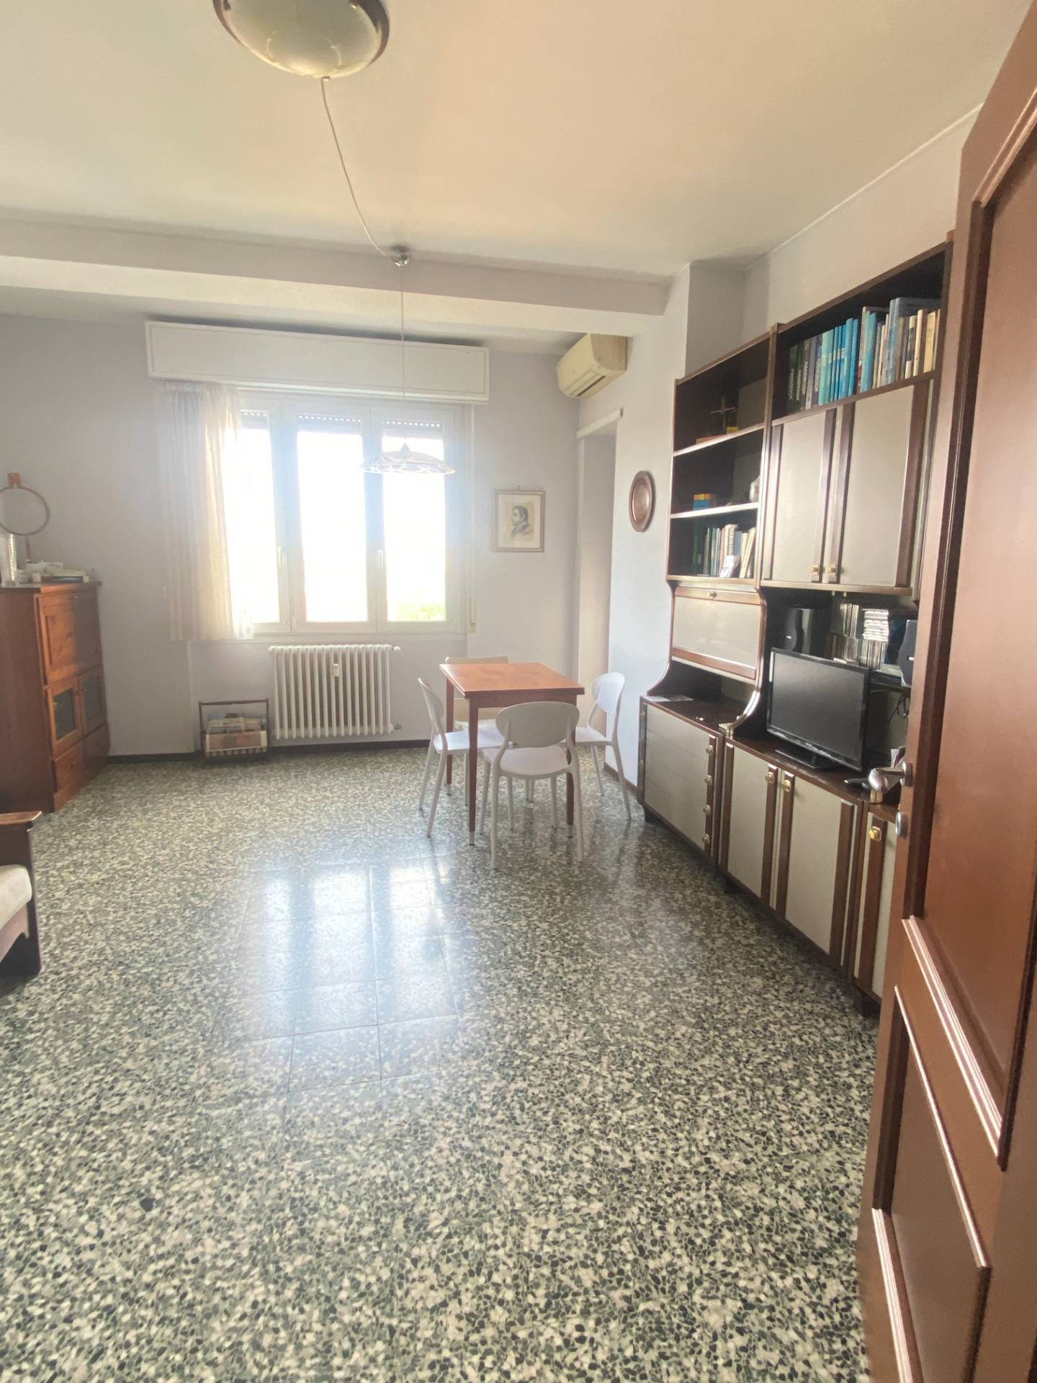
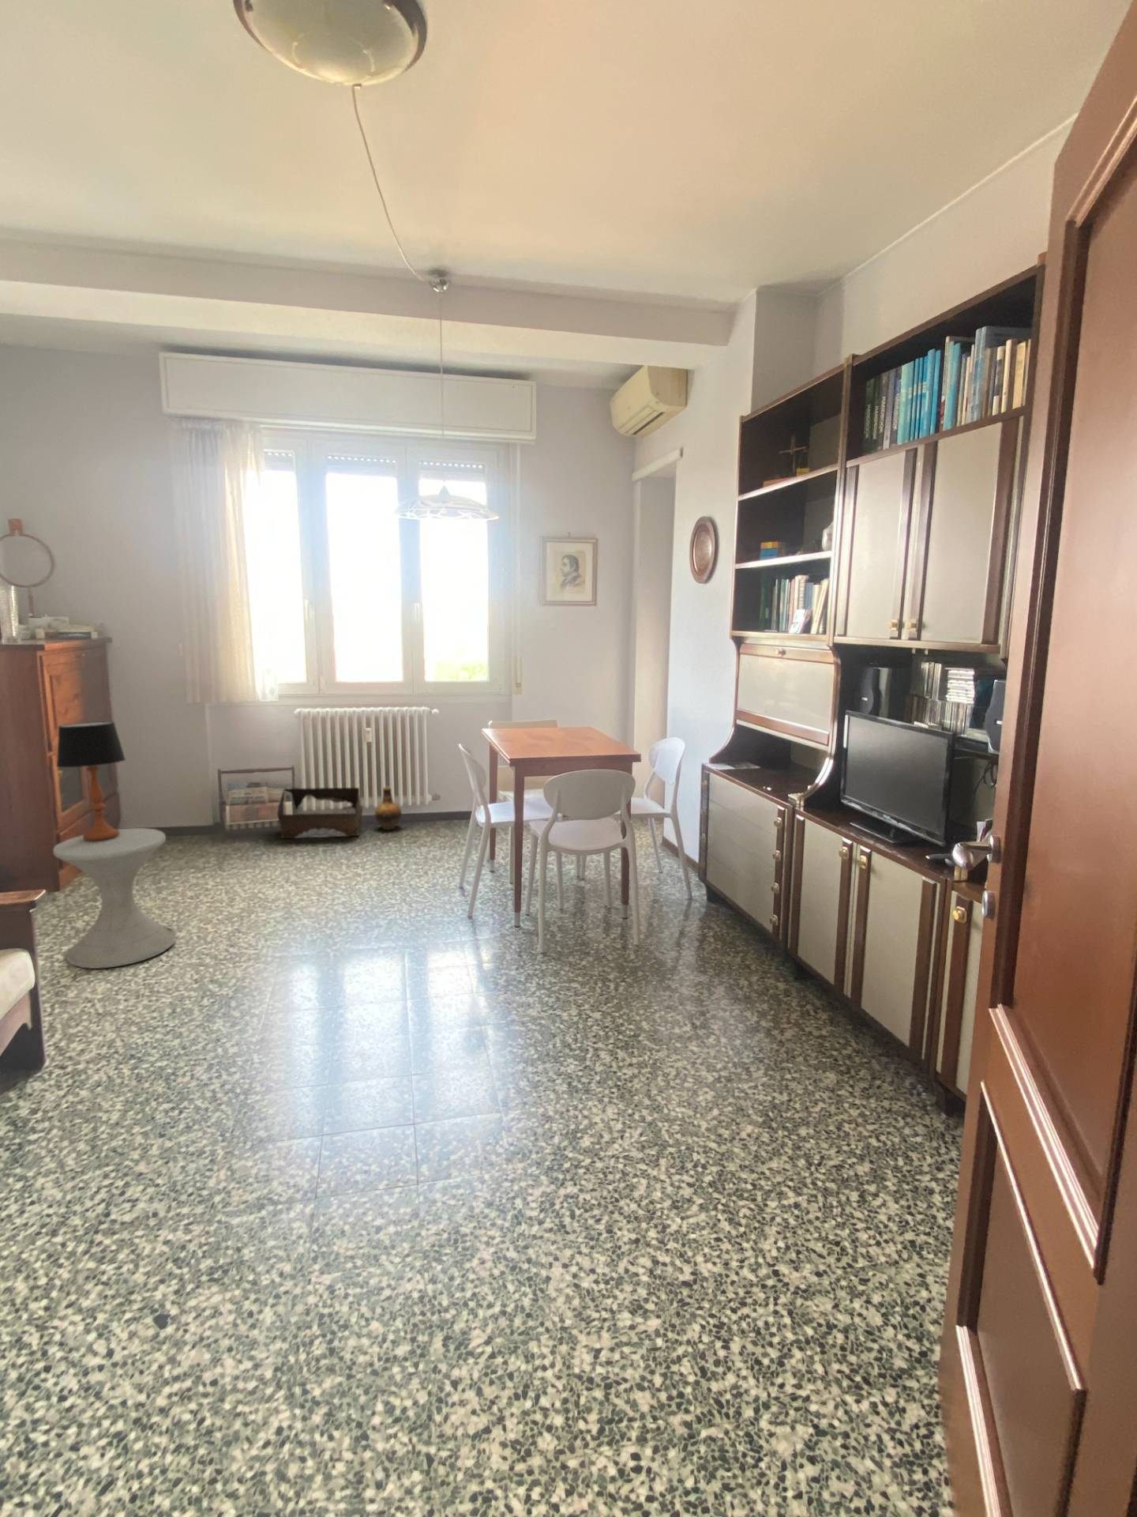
+ ceramic jug [374,786,402,831]
+ storage bin [276,787,363,839]
+ side table [53,828,177,970]
+ table lamp [56,720,127,841]
